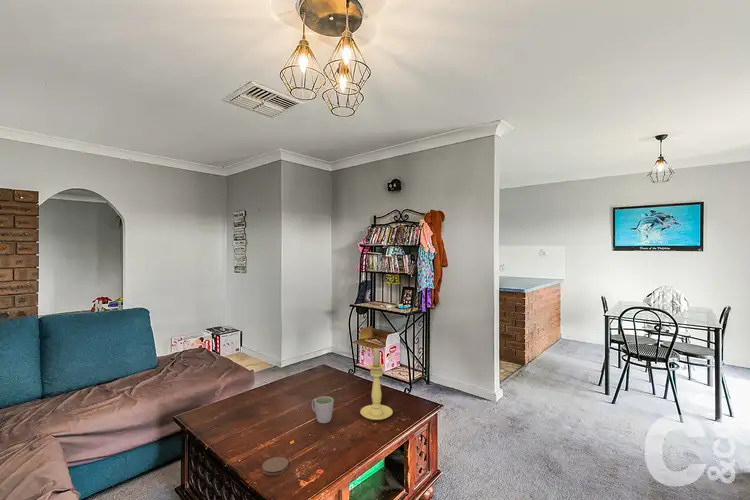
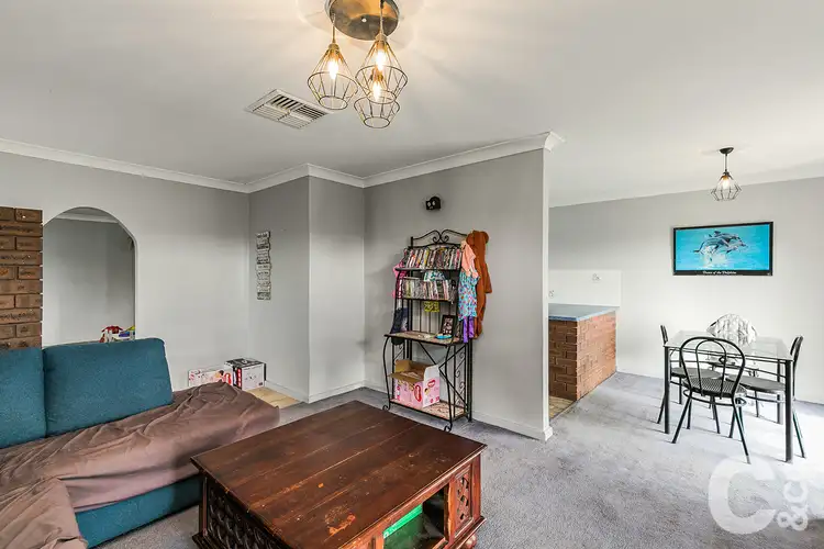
- mug [311,395,335,424]
- coaster [261,456,289,476]
- candle holder [359,346,394,421]
